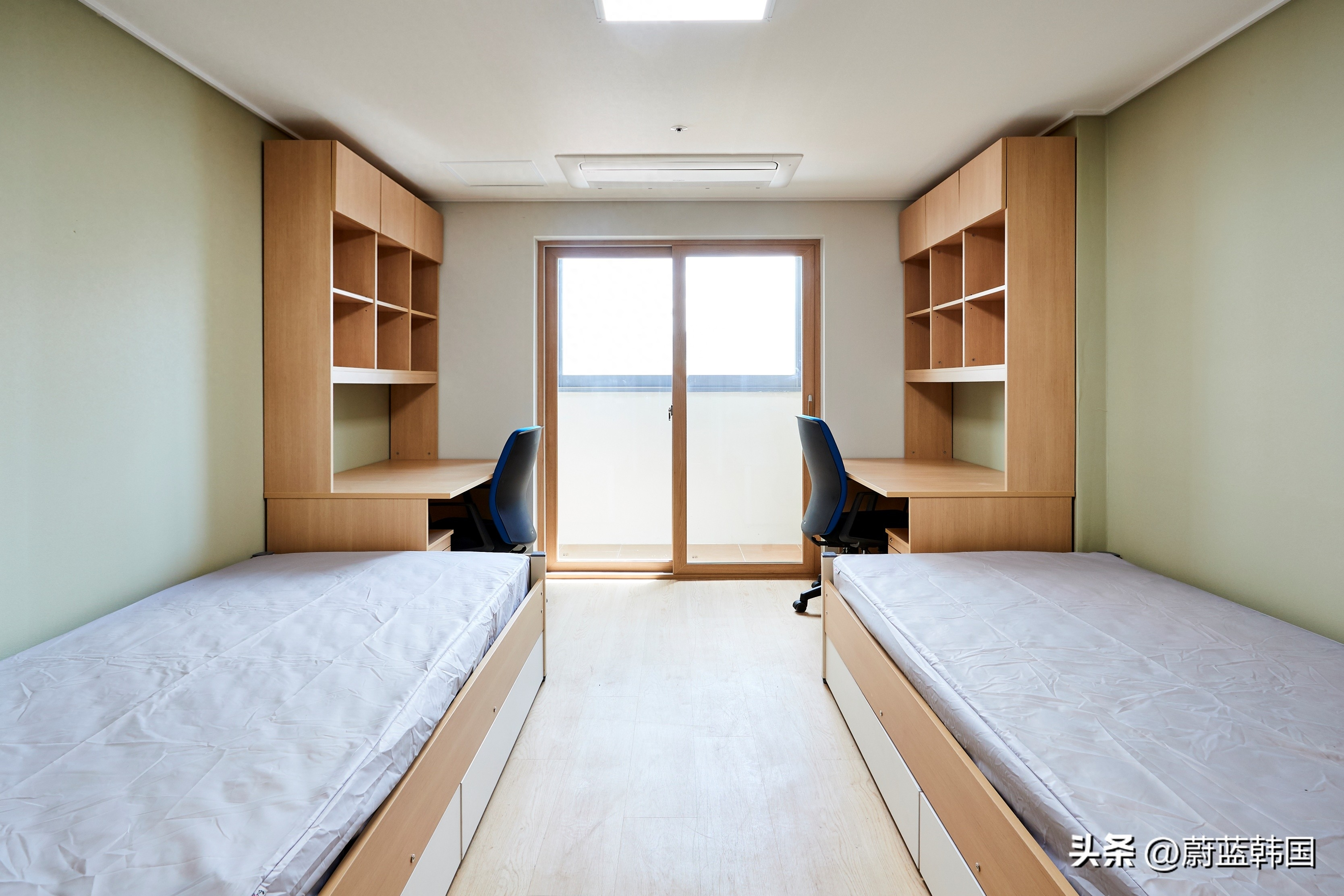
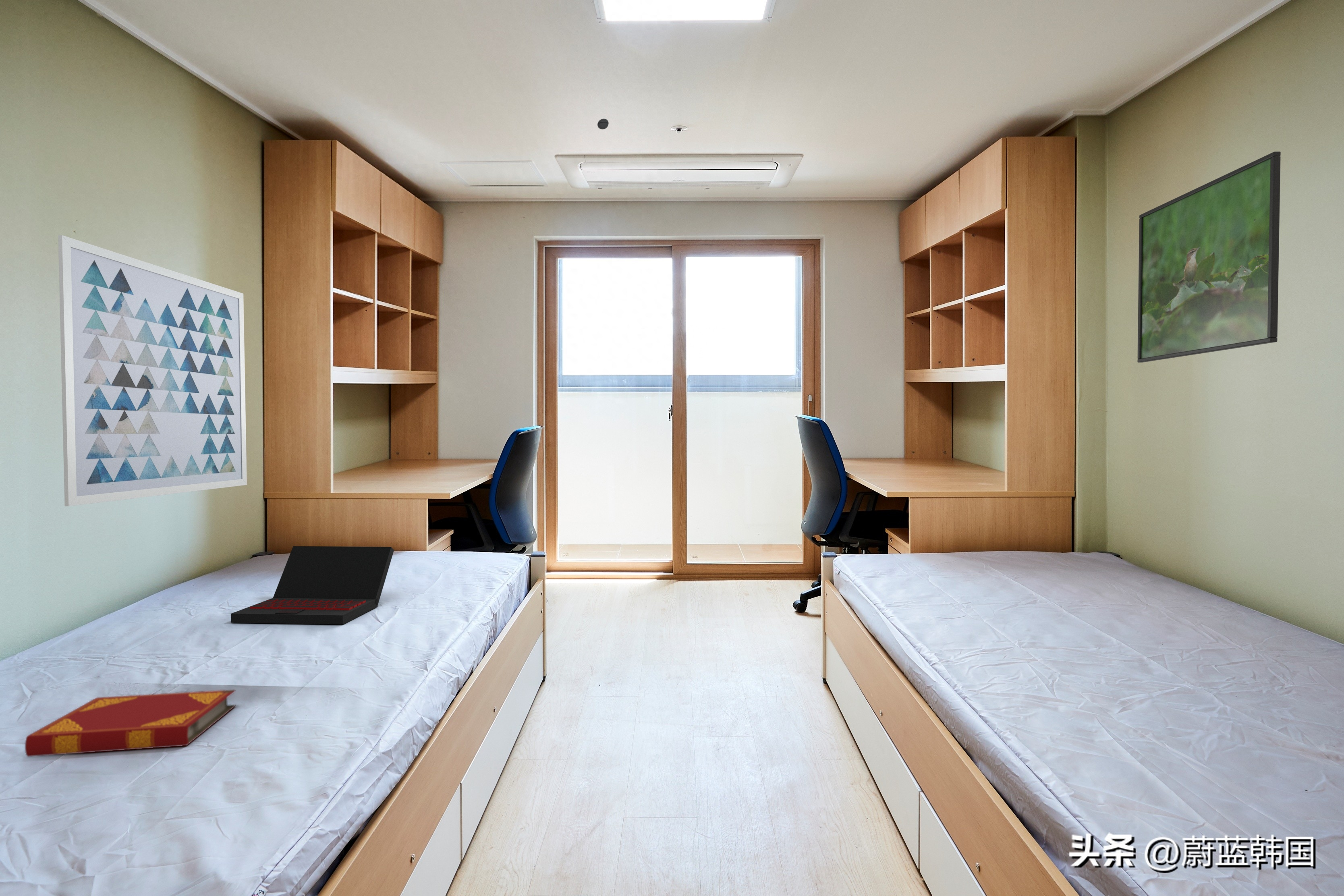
+ hardback book [25,689,236,757]
+ wall art [58,235,247,507]
+ smoke detector [597,118,609,130]
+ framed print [1137,151,1281,363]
+ laptop [230,546,394,625]
